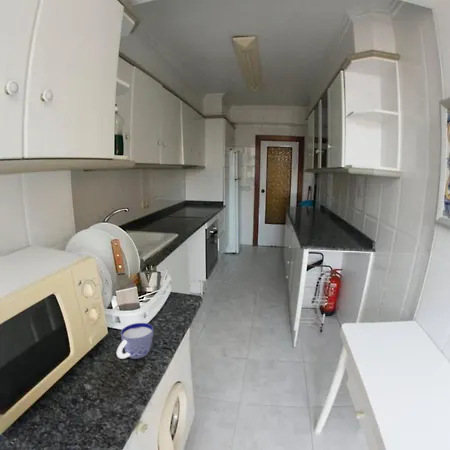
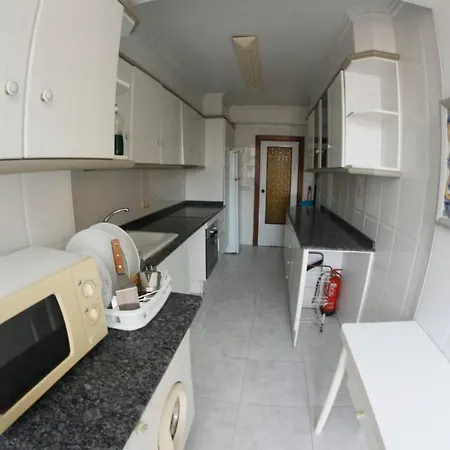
- cup [116,322,154,360]
